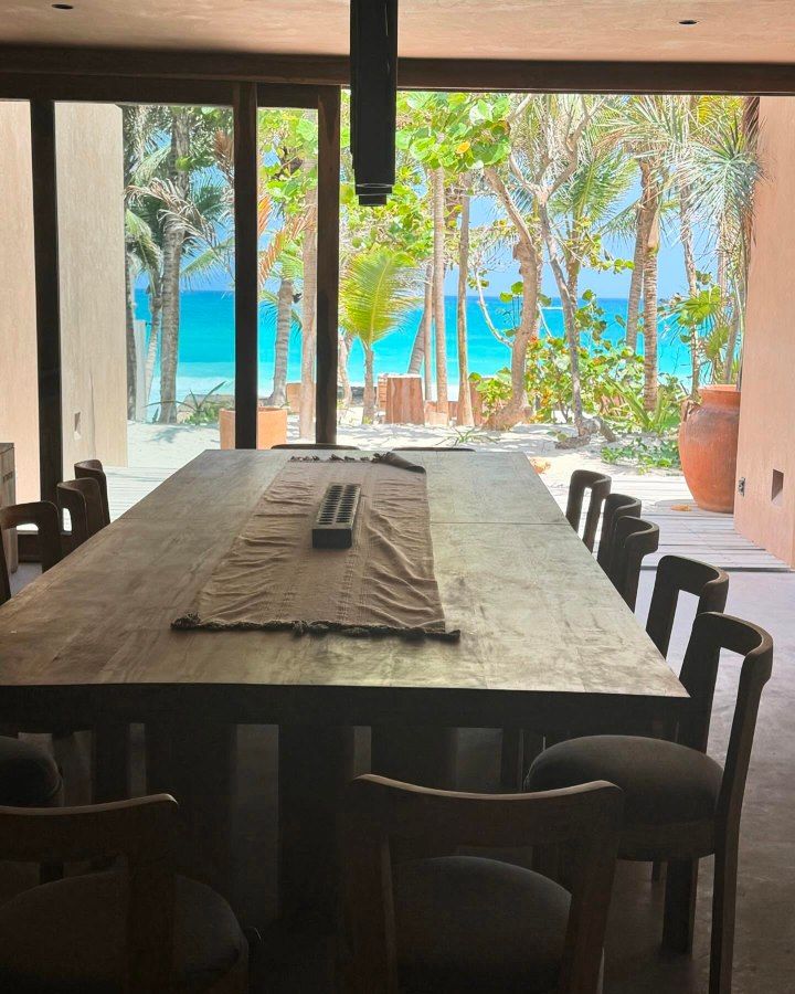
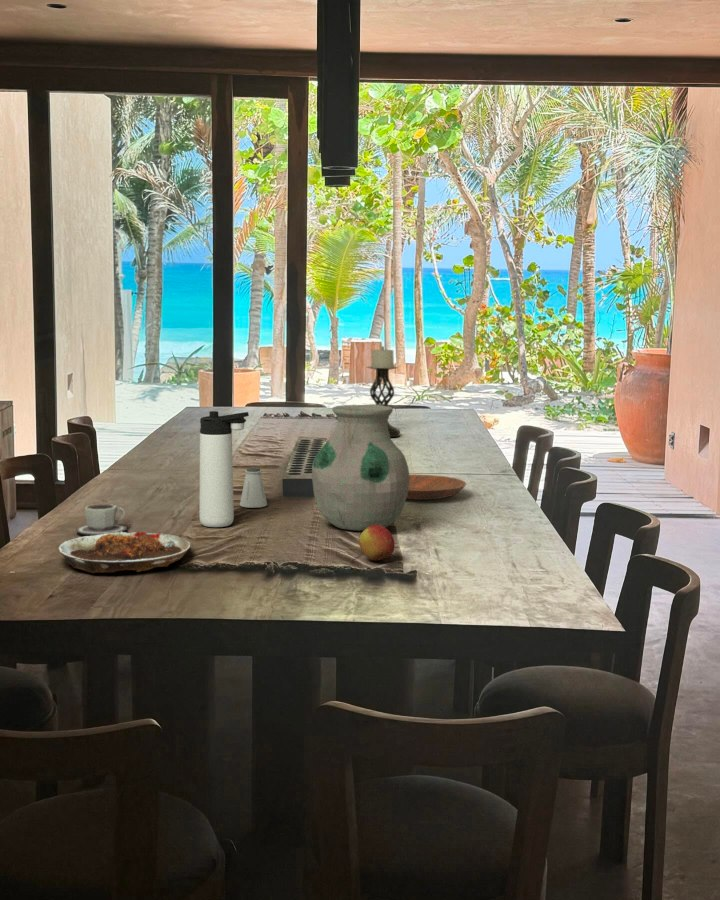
+ apple [358,525,396,562]
+ bowl [406,474,467,501]
+ saltshaker [239,466,268,509]
+ candle holder [366,345,401,438]
+ cup [75,503,128,536]
+ plate [57,531,191,574]
+ thermos bottle [198,410,250,528]
+ vase [311,404,410,532]
